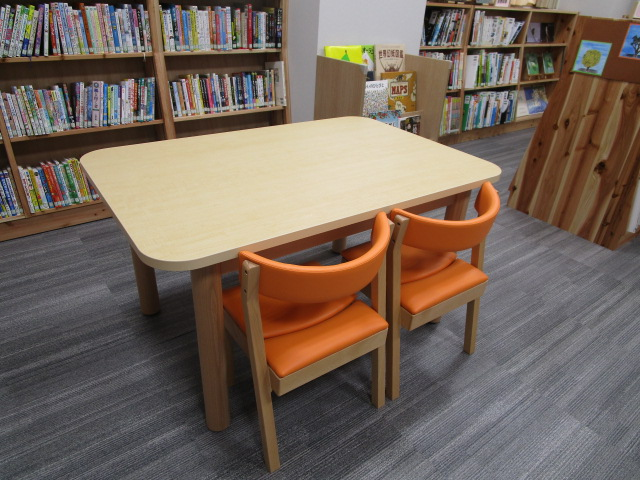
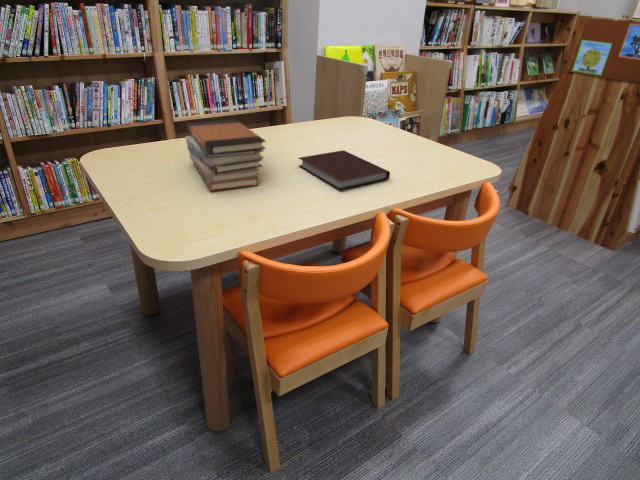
+ book stack [185,119,267,192]
+ notebook [298,150,391,191]
